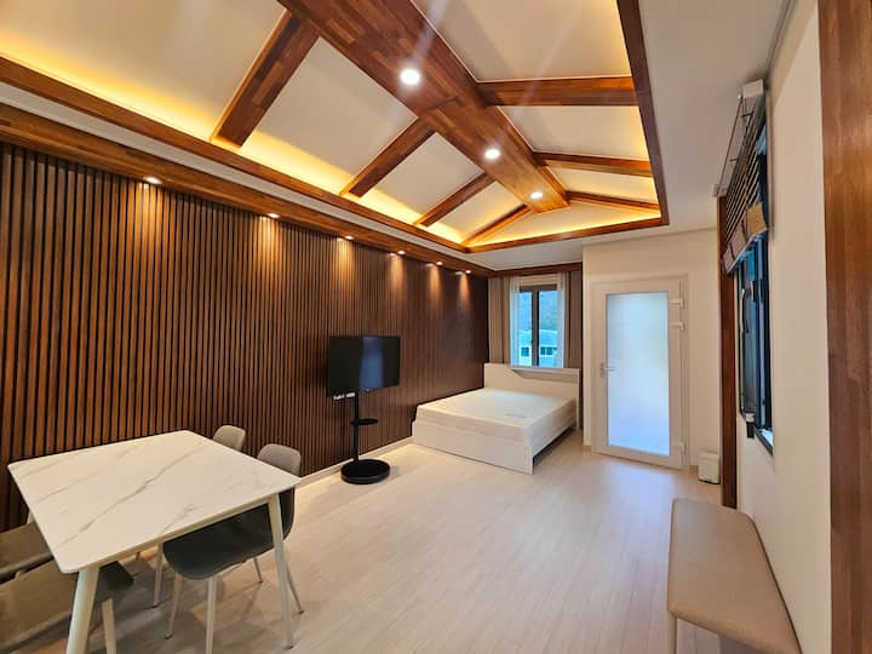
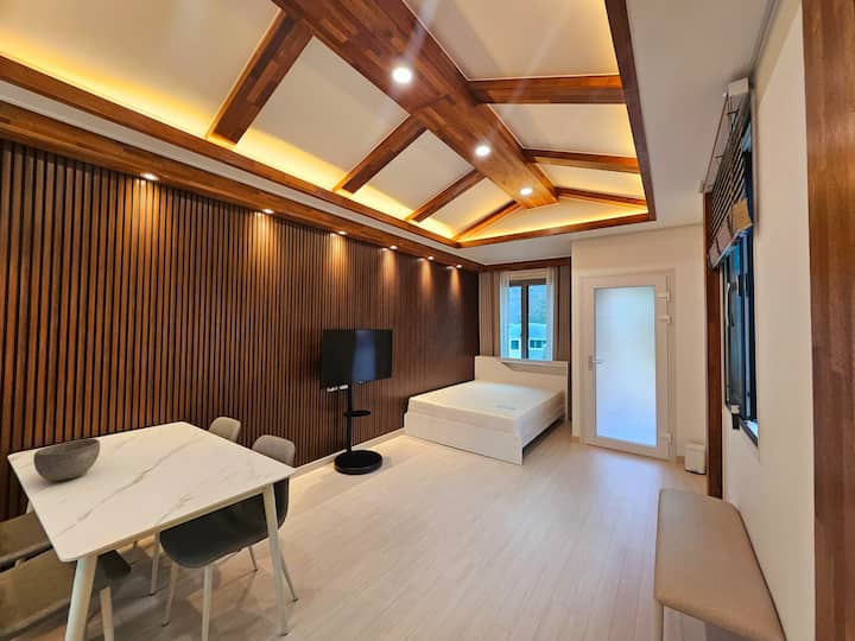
+ bowl [32,438,101,482]
